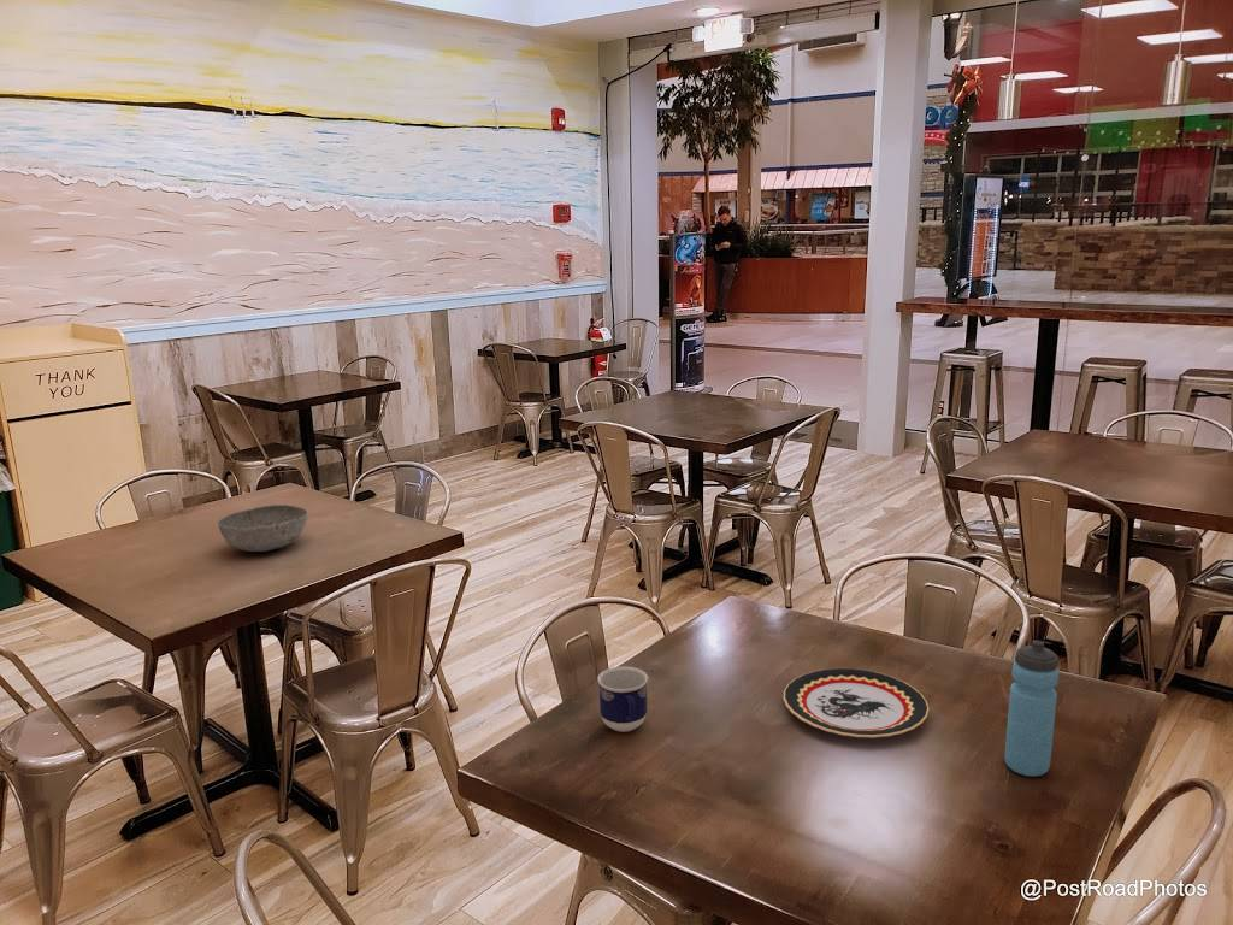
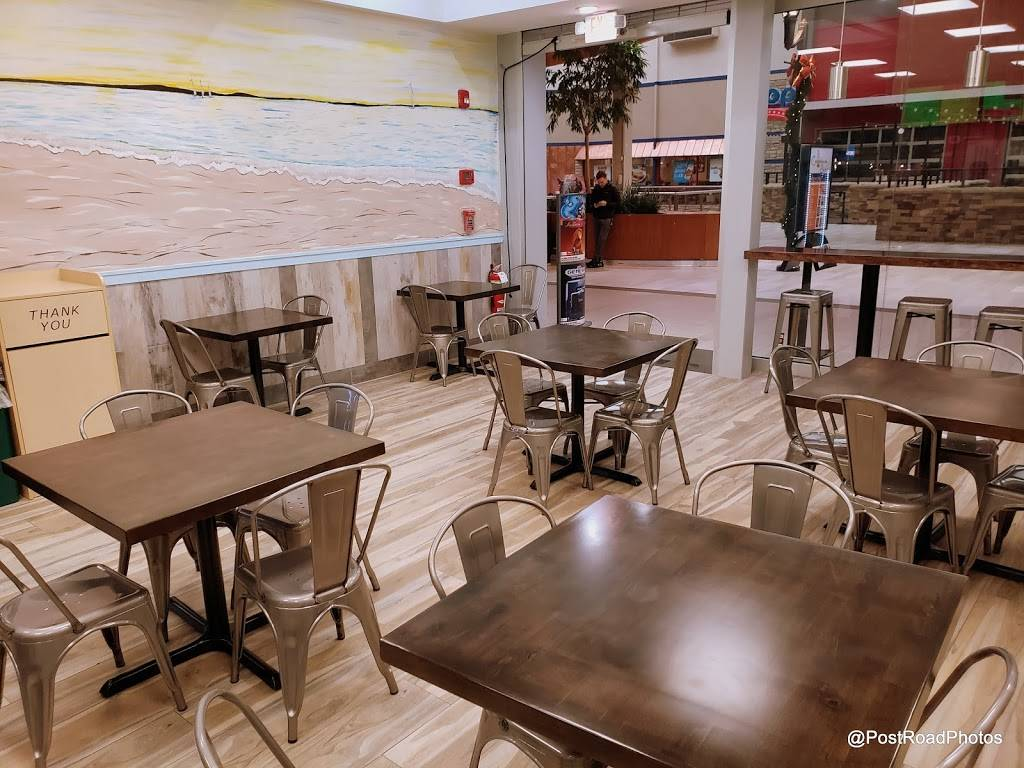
- cup [596,665,649,733]
- plate [781,667,931,738]
- bowl [217,503,309,553]
- water bottle [1003,640,1060,778]
